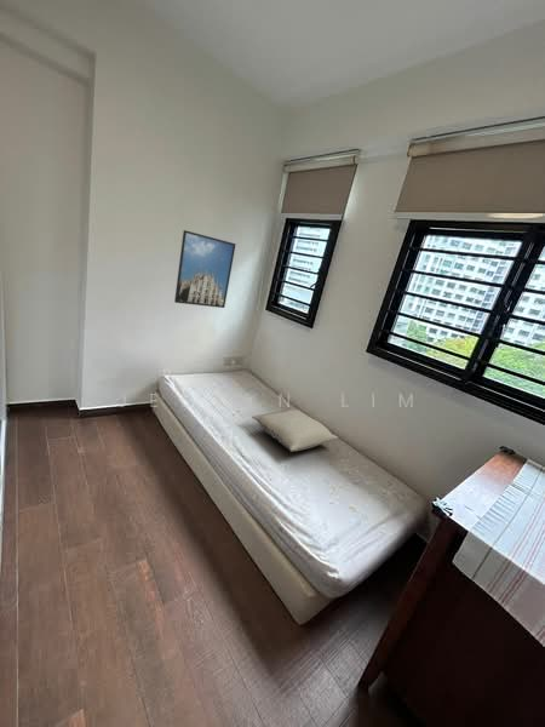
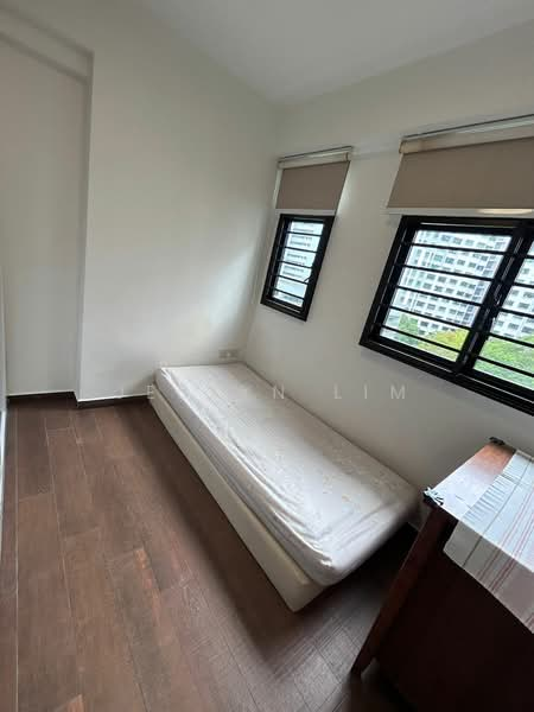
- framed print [173,229,237,309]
- pillow [251,407,339,453]
